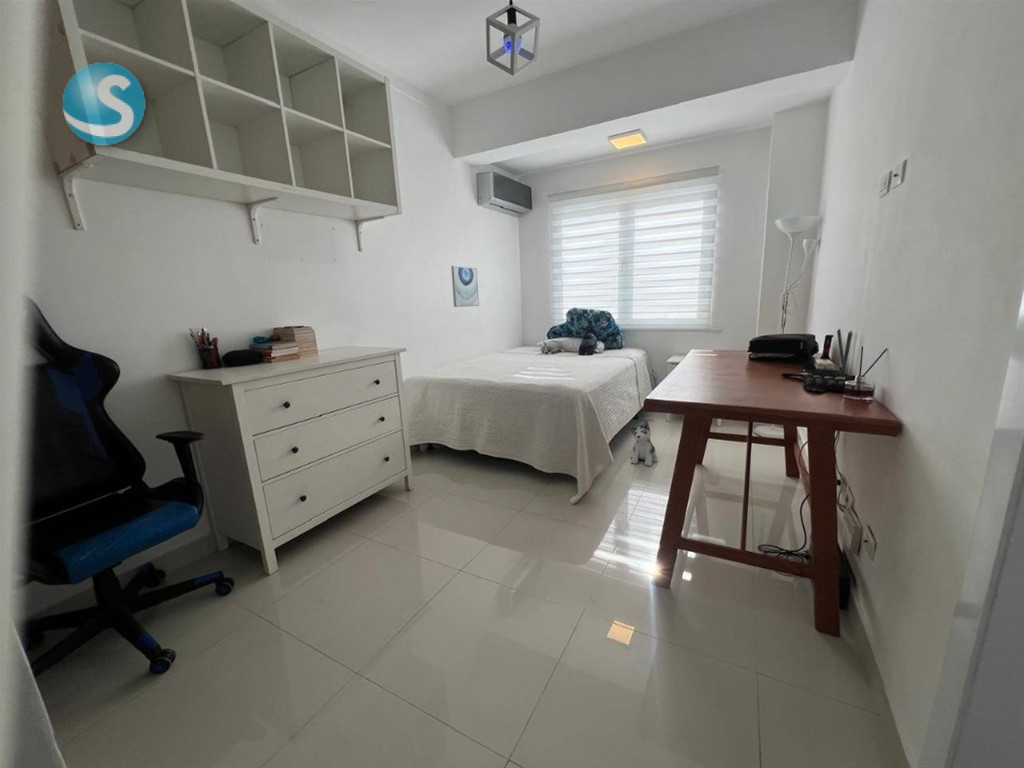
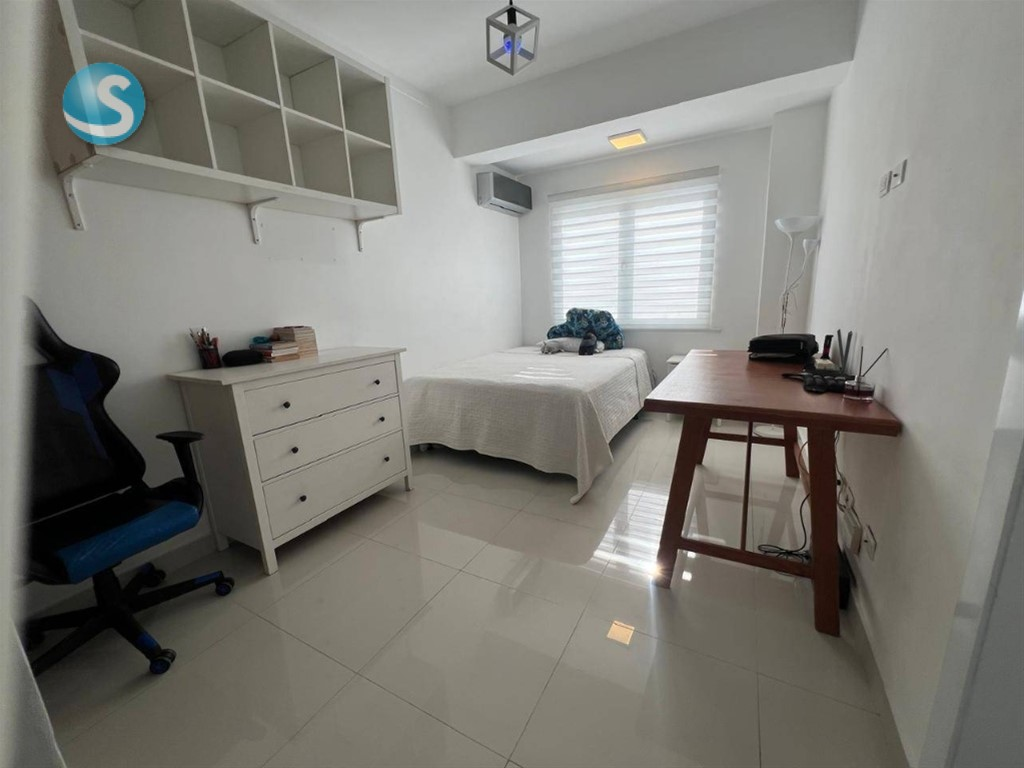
- plush toy [629,420,659,467]
- wall art [450,265,480,308]
